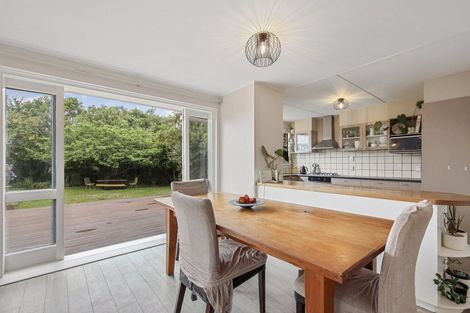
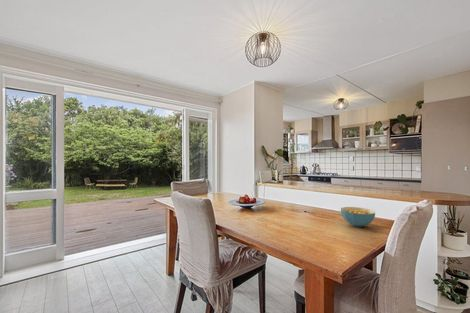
+ cereal bowl [340,206,376,228]
